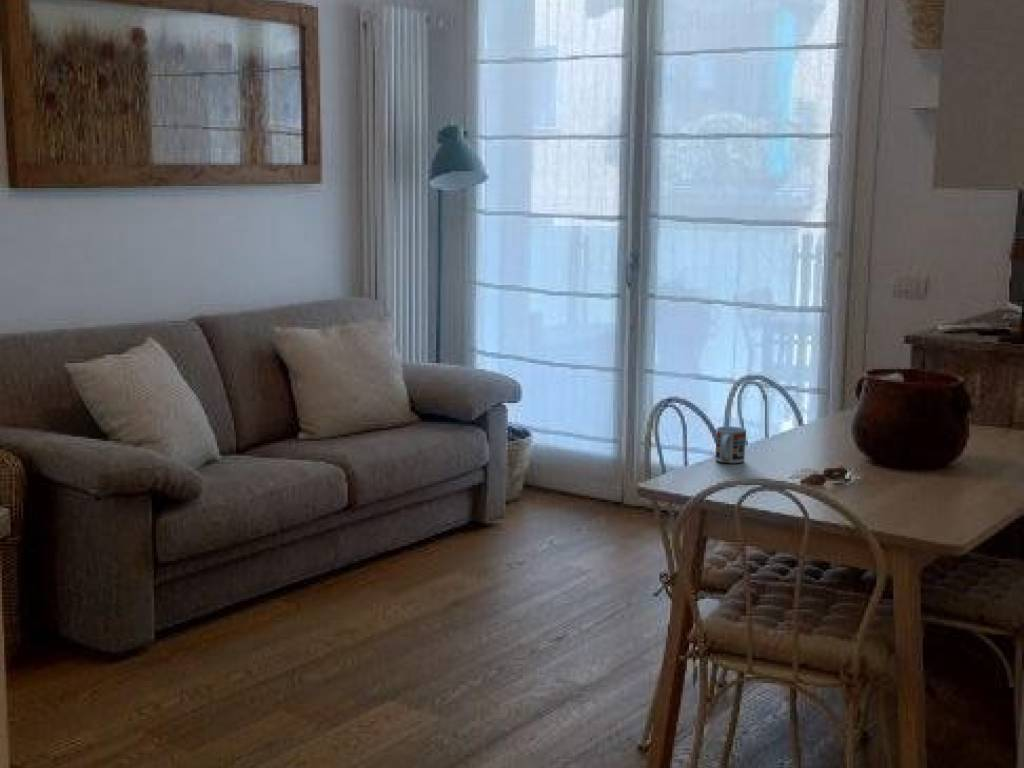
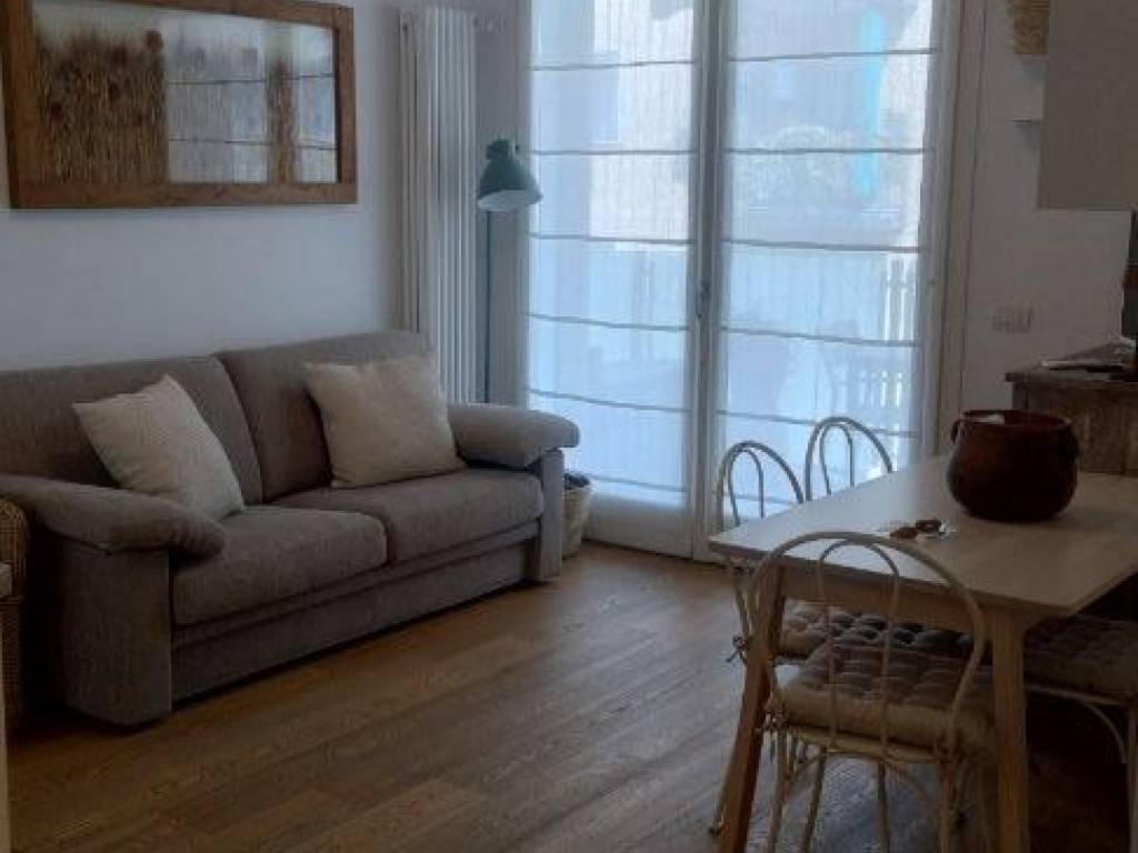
- cup [714,425,747,464]
